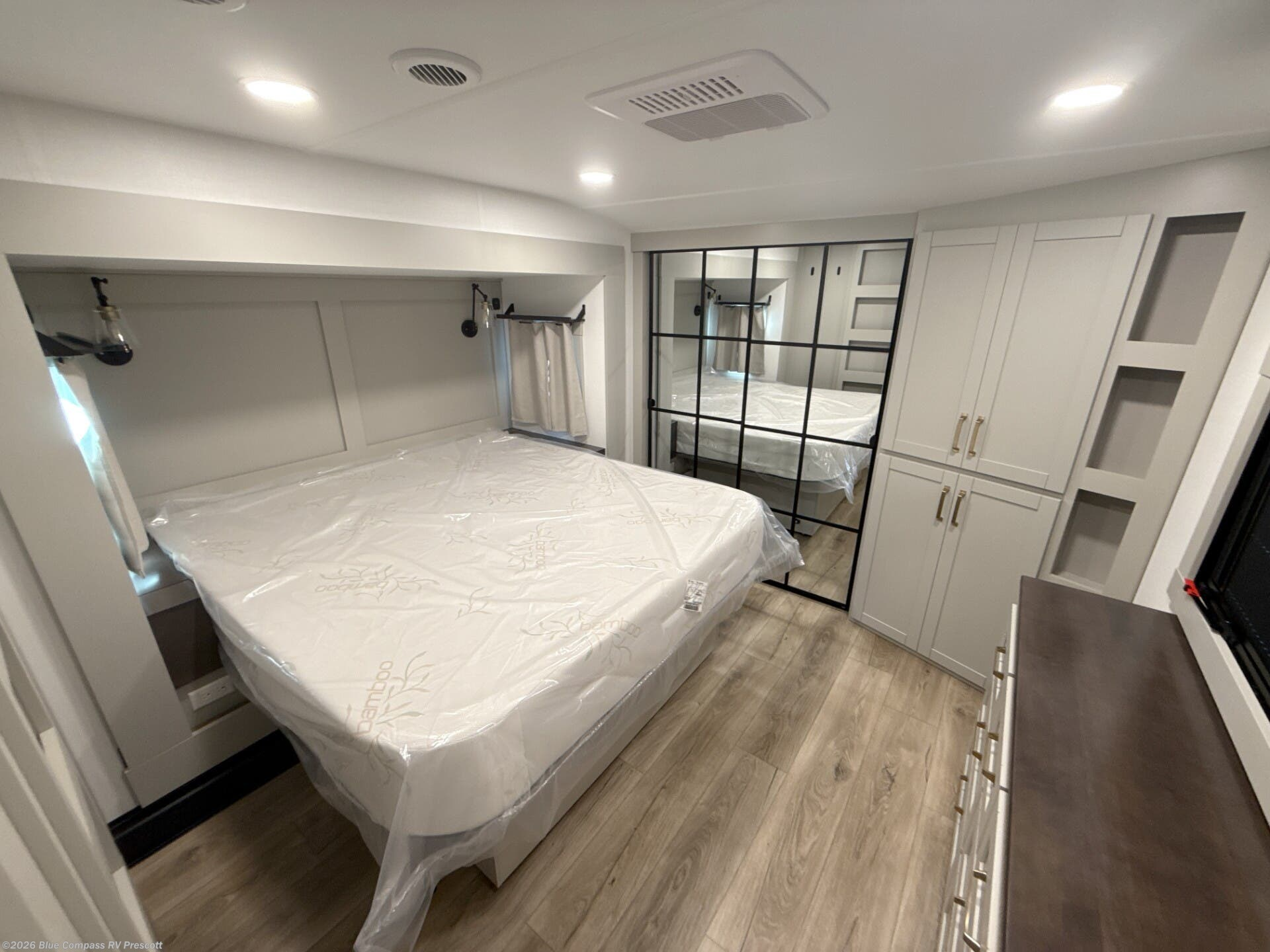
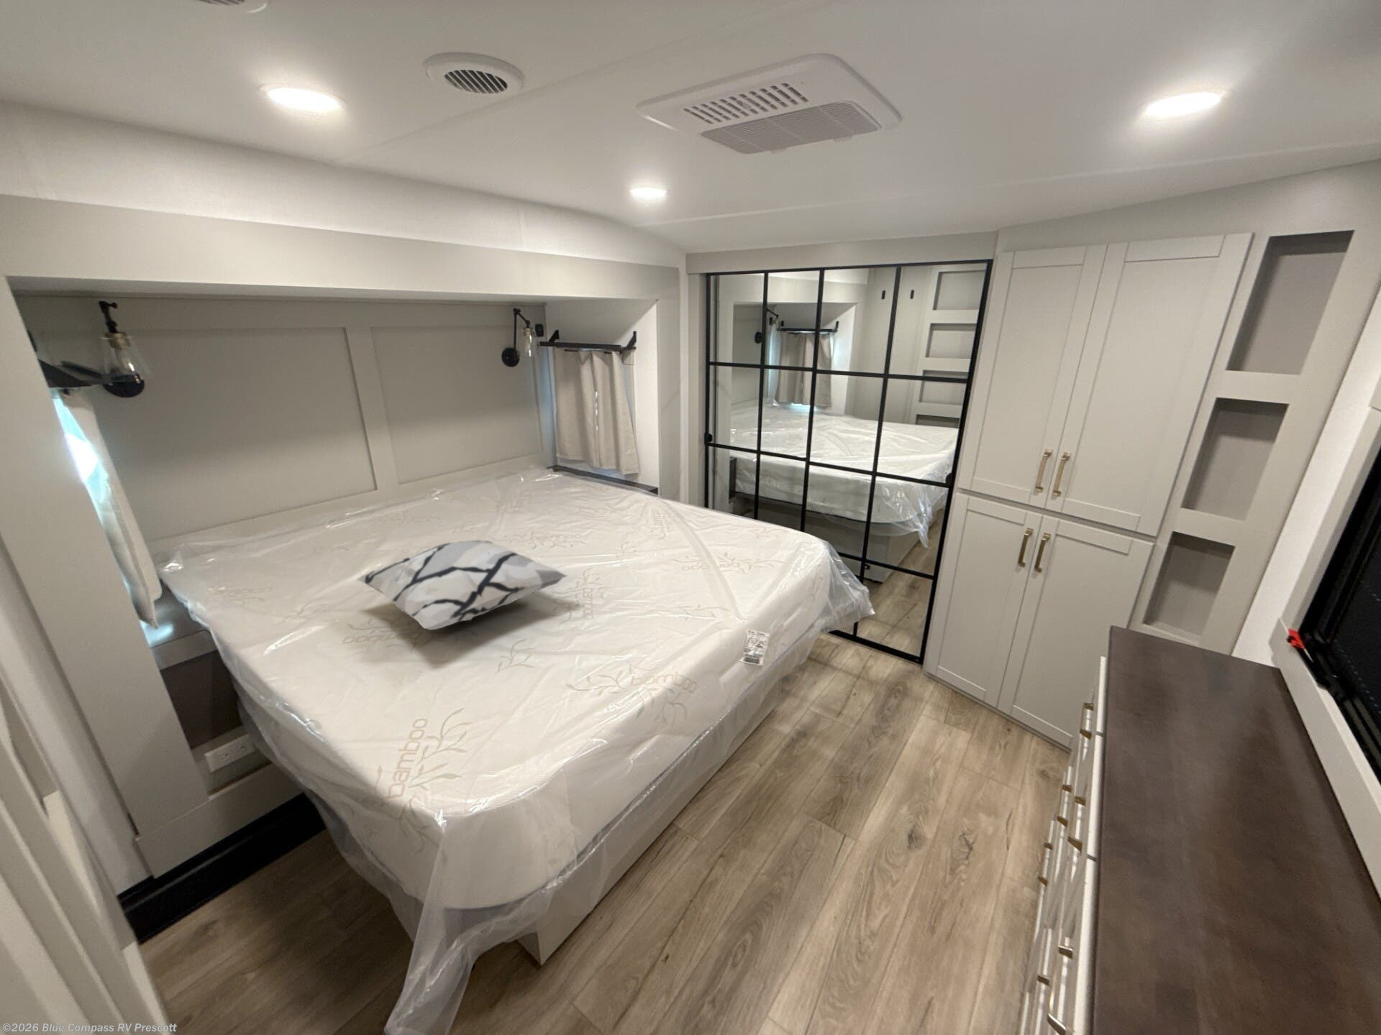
+ decorative pillow [354,539,569,631]
